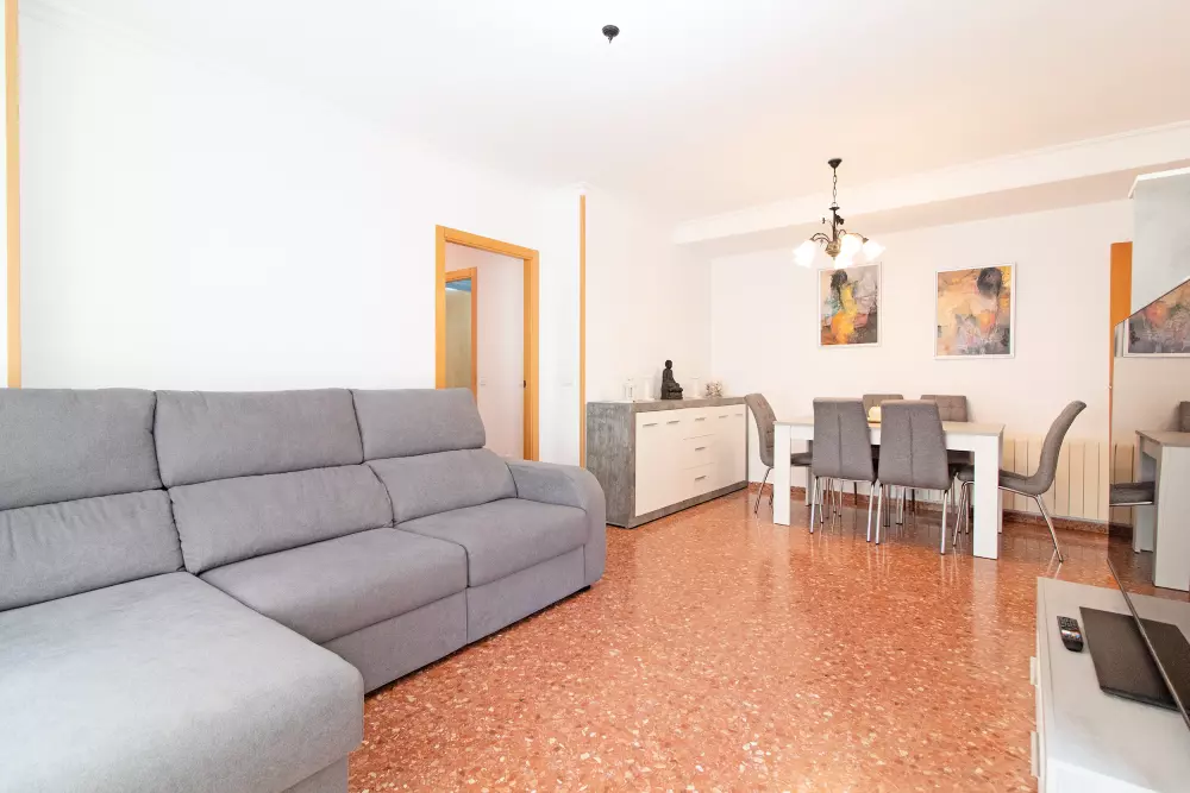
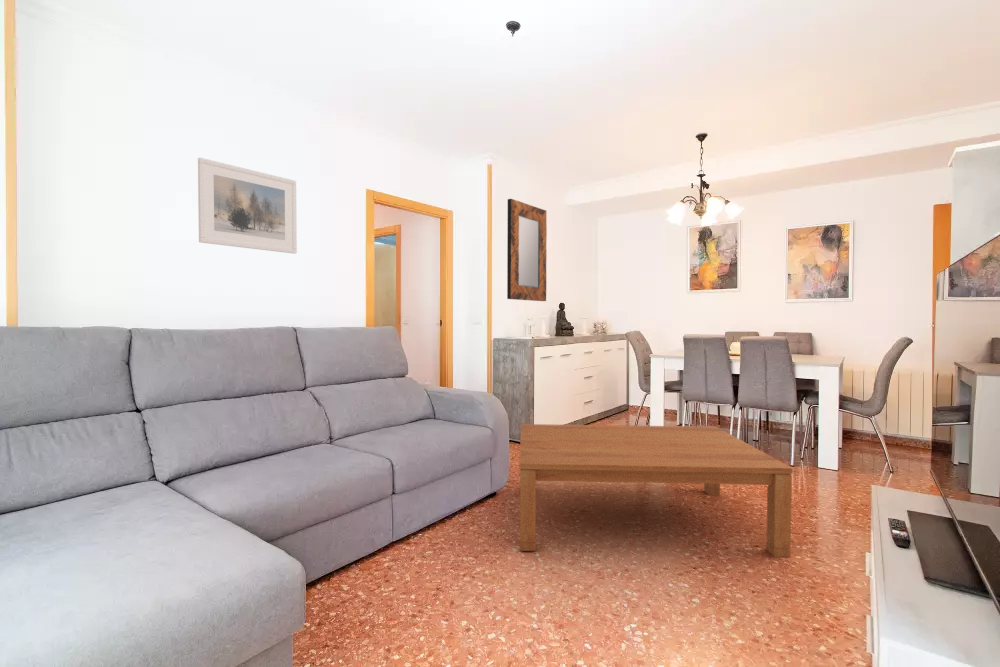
+ coffee table [519,423,794,559]
+ home mirror [506,198,548,302]
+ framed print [197,157,298,255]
